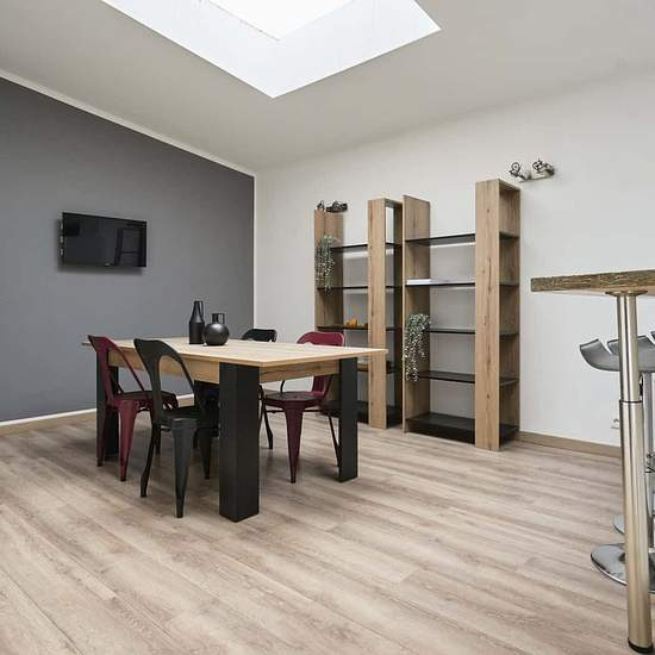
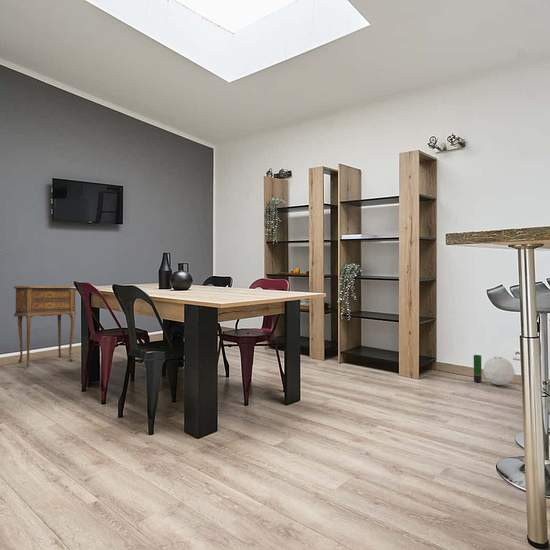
+ plant pot [473,354,516,386]
+ side table [13,285,77,368]
